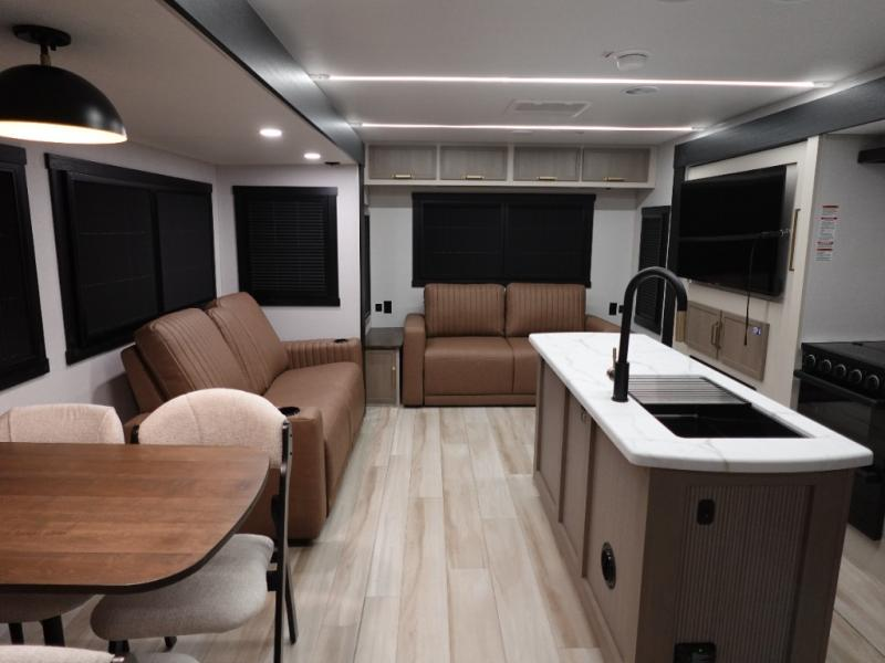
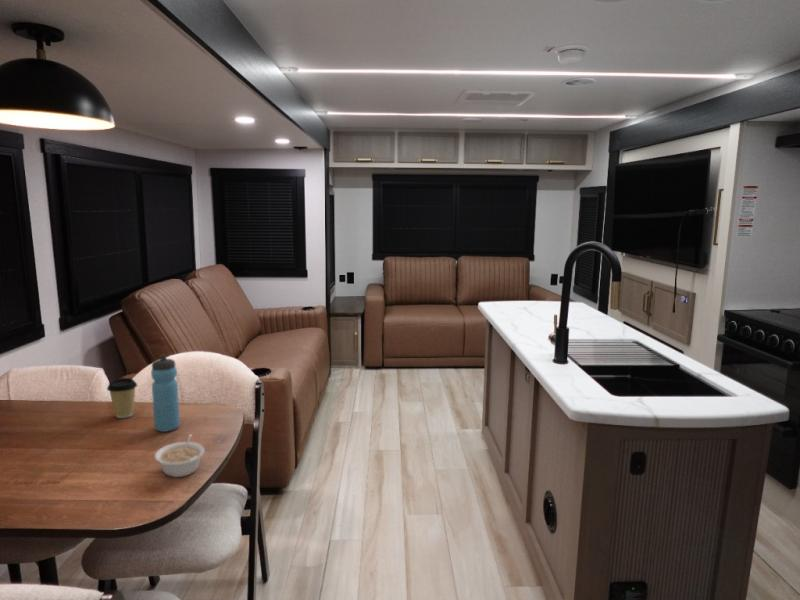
+ coffee cup [106,377,138,419]
+ water bottle [150,354,181,433]
+ legume [154,433,206,478]
